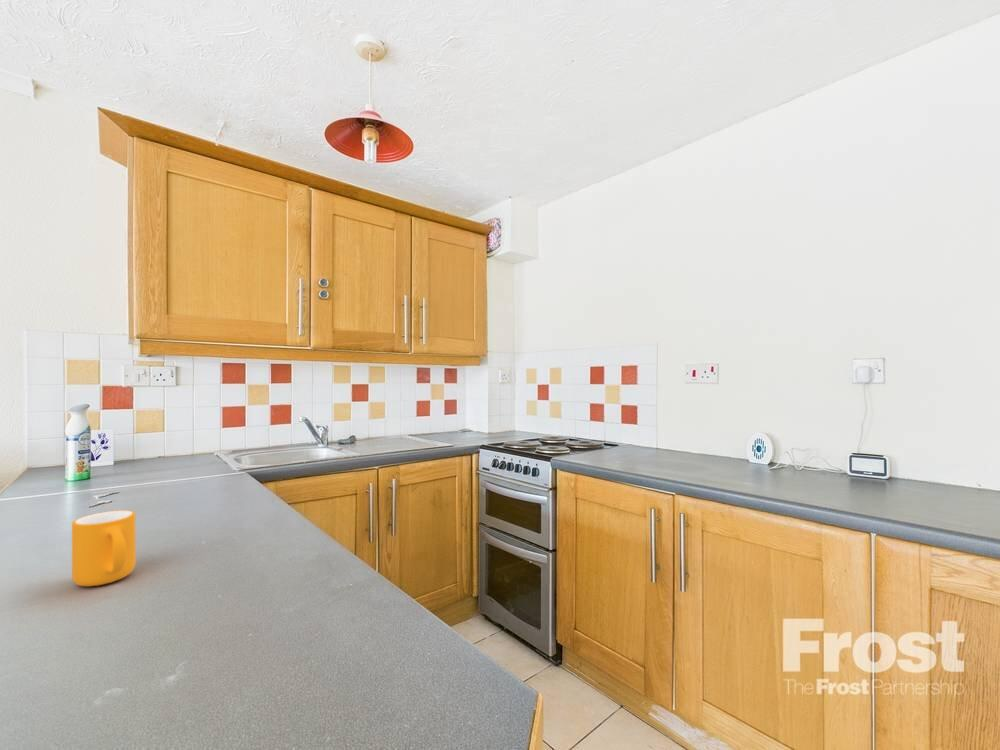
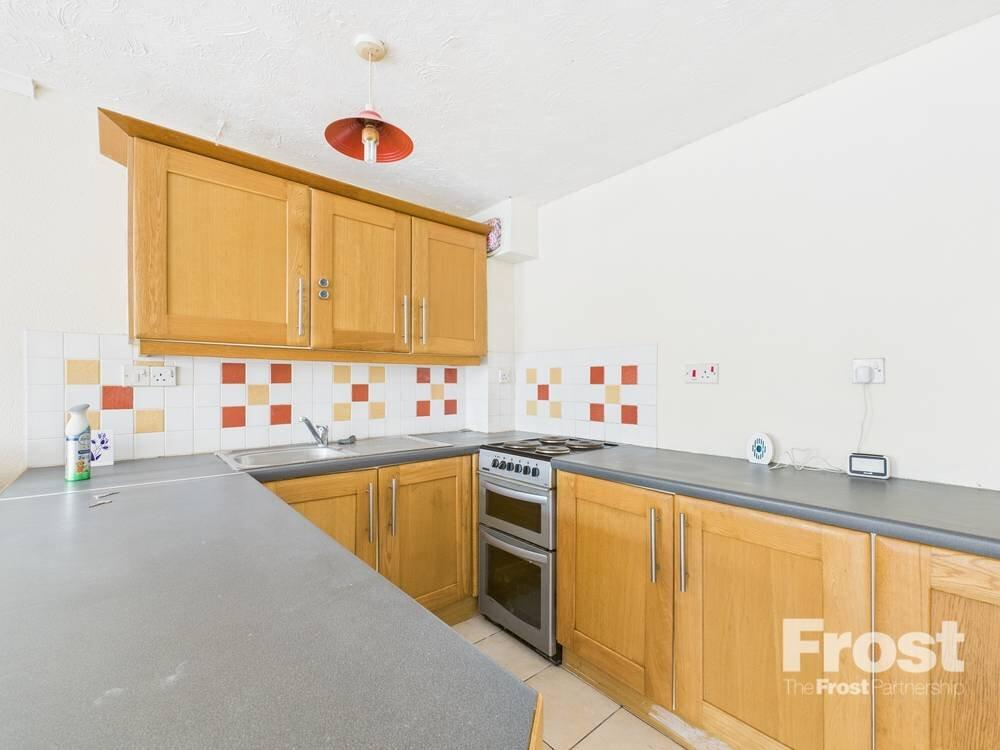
- mug [71,509,137,587]
